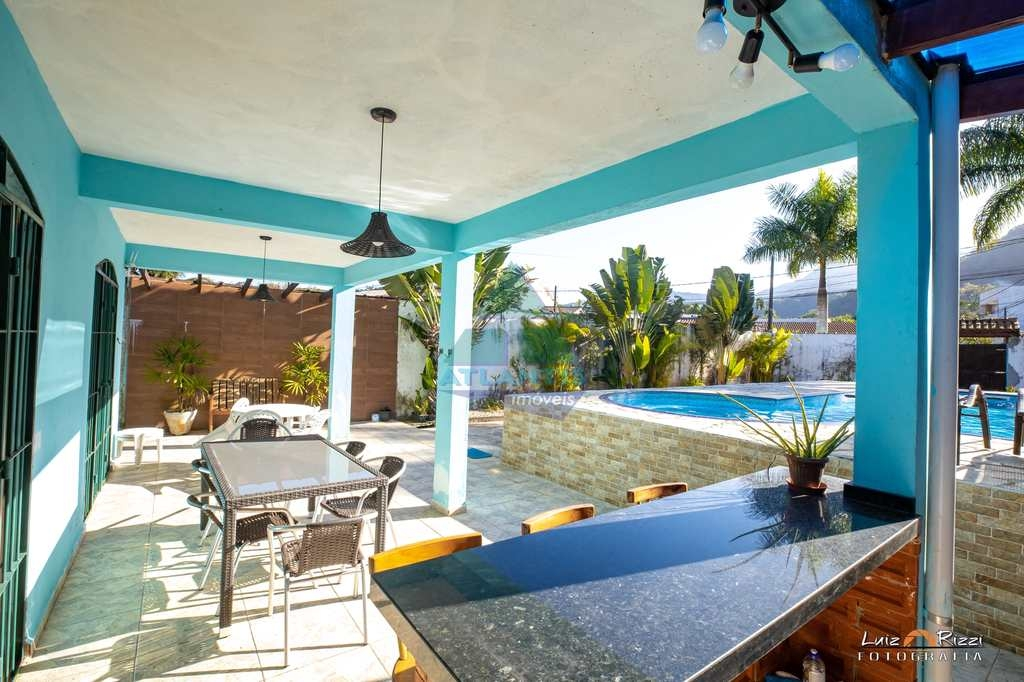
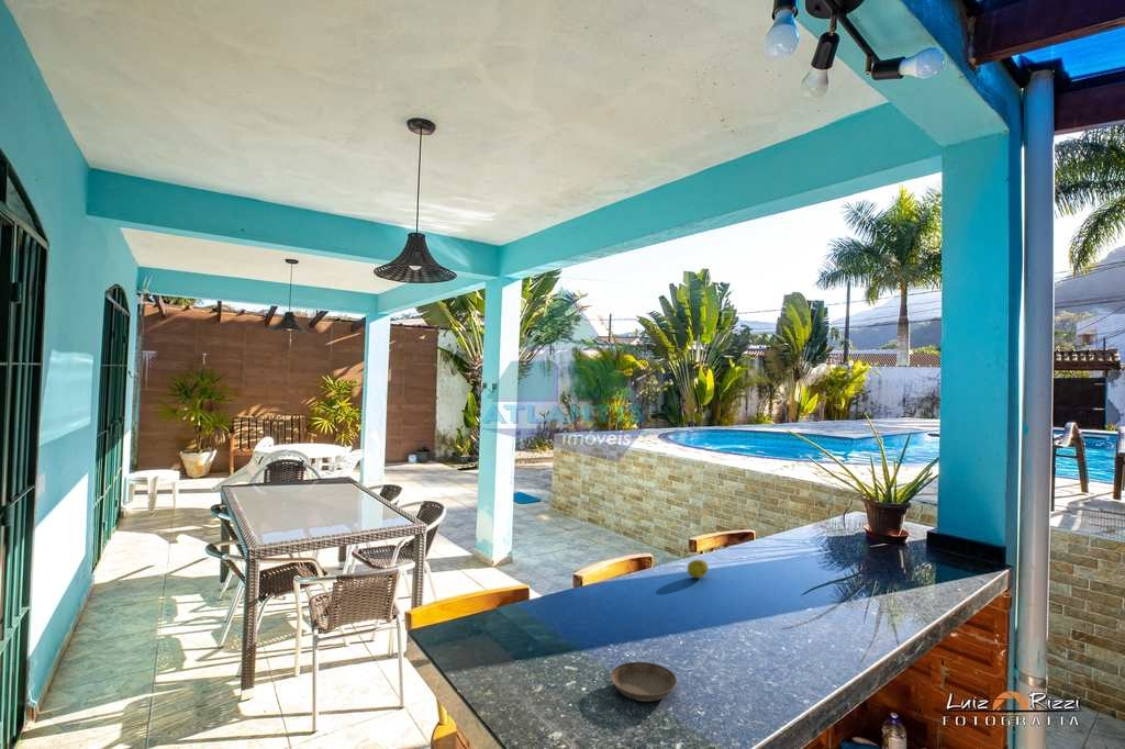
+ saucer [610,661,678,703]
+ fruit [687,559,710,579]
